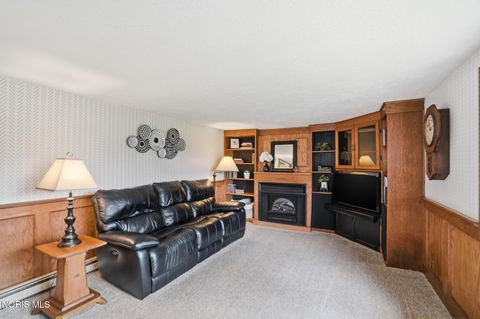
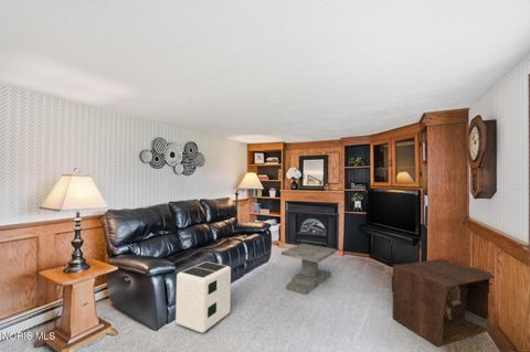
+ coffee table [280,243,337,296]
+ storage cabinet [391,258,496,348]
+ air purifier [174,260,232,334]
